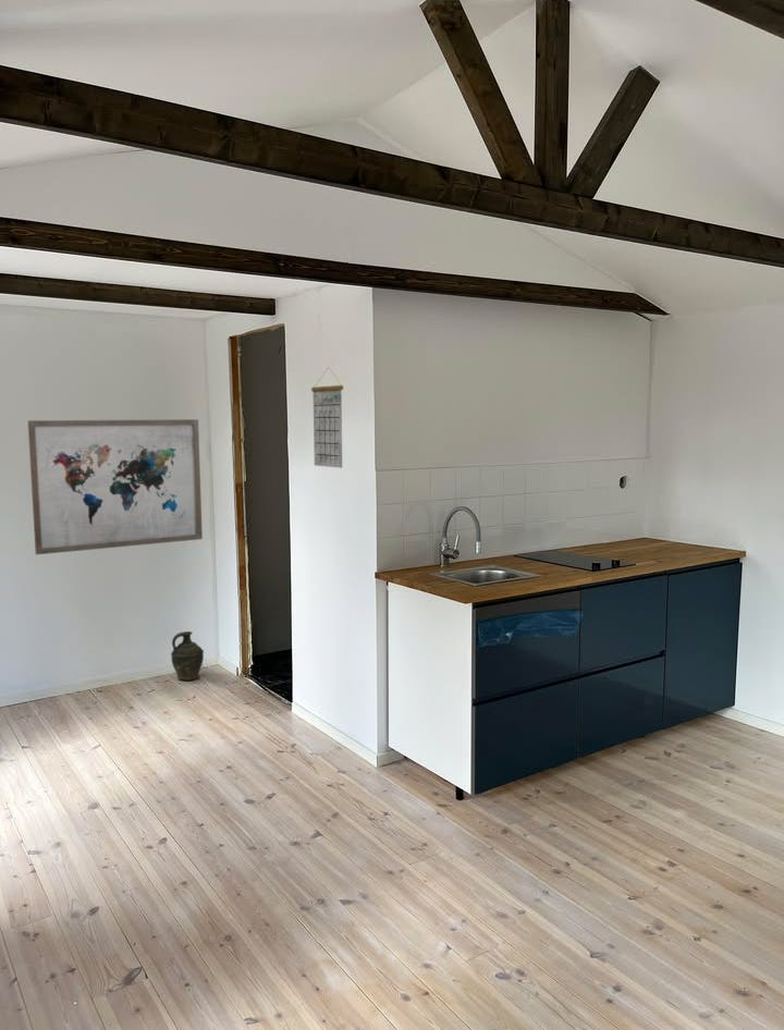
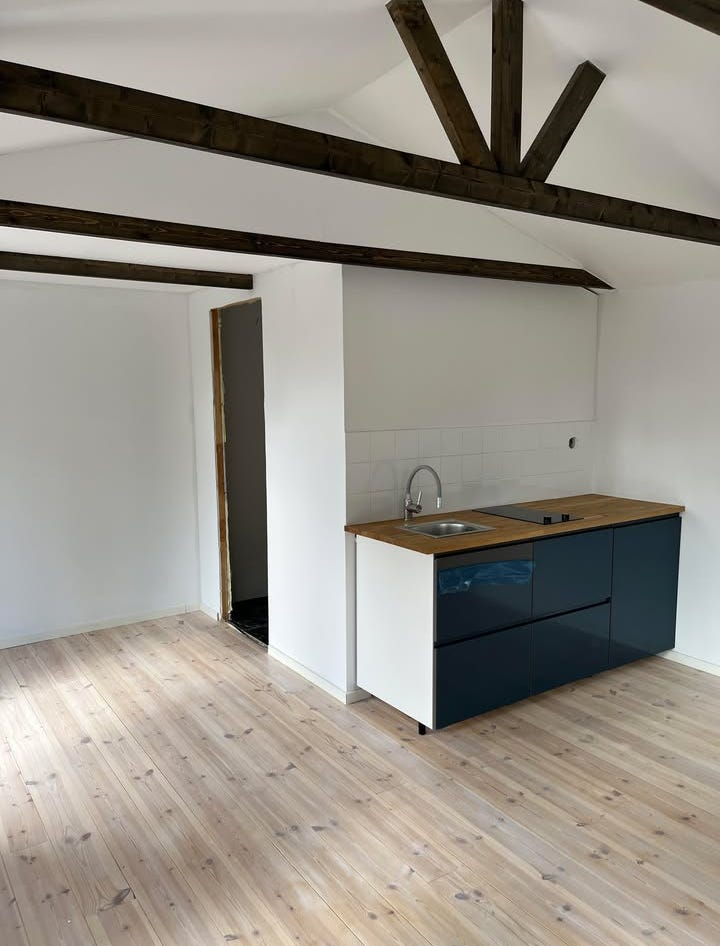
- wall art [26,418,204,555]
- calendar [310,366,344,469]
- ceramic jug [170,630,205,682]
